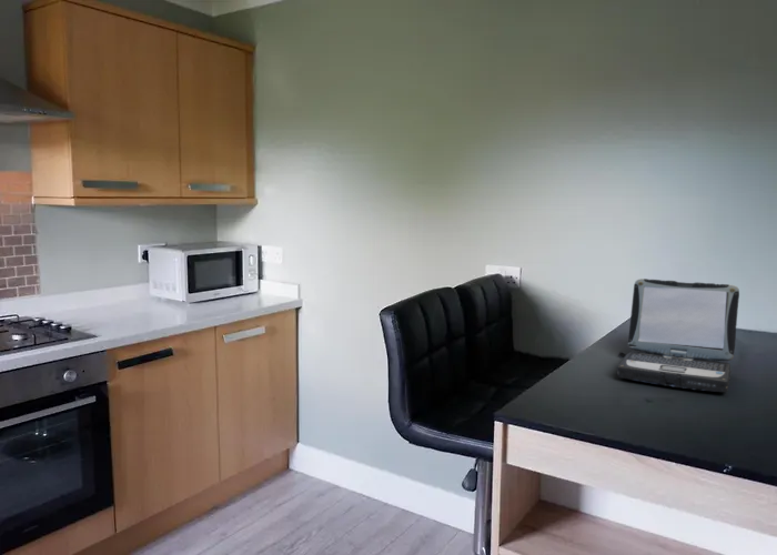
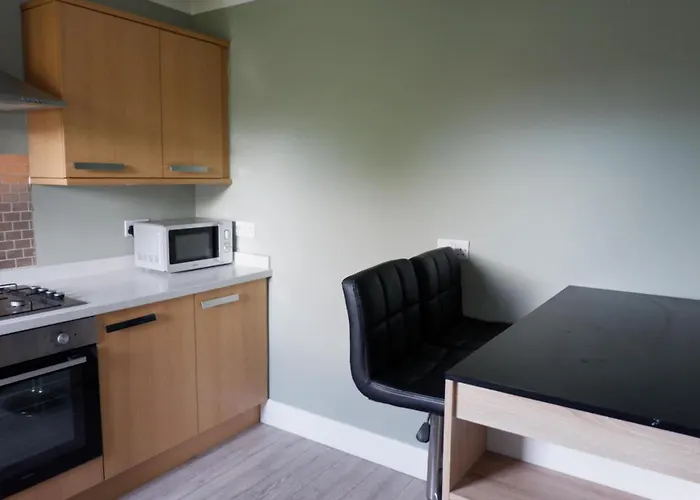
- laptop [616,278,740,393]
